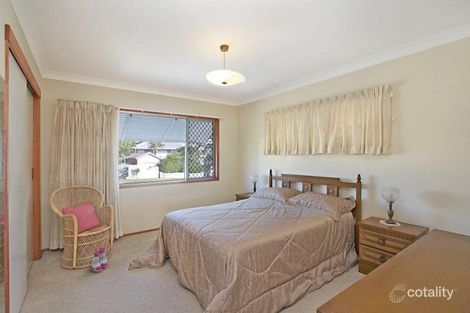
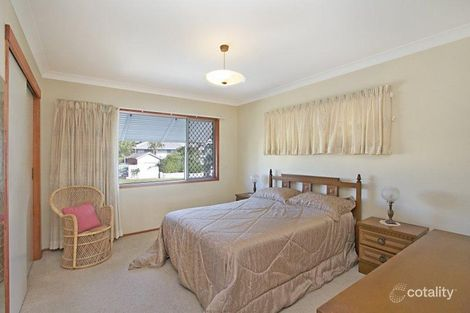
- boots [90,247,109,273]
